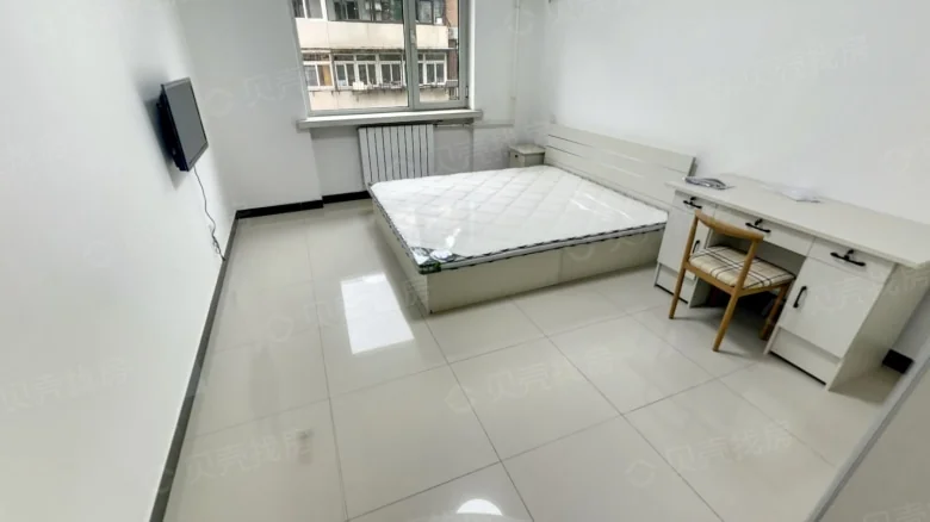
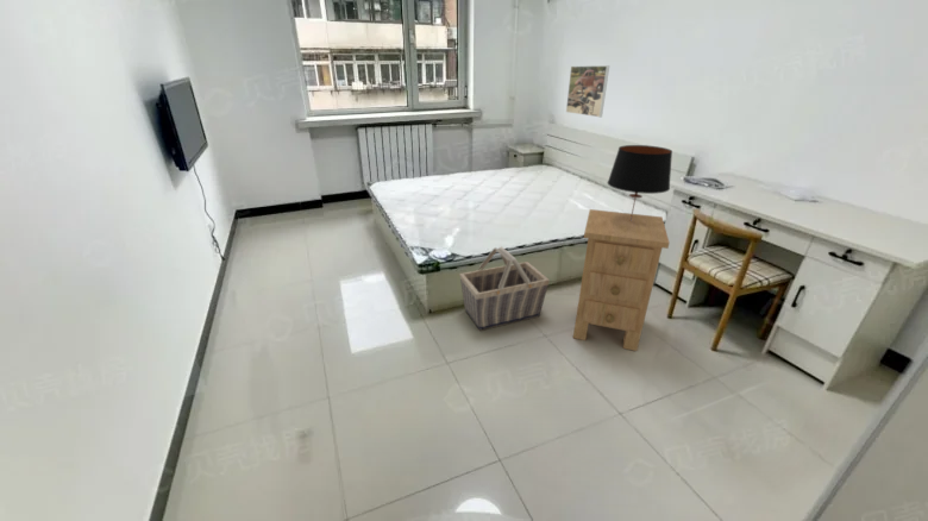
+ basket [458,245,551,332]
+ table lamp [607,144,673,221]
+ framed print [565,64,610,118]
+ nightstand [572,208,671,352]
